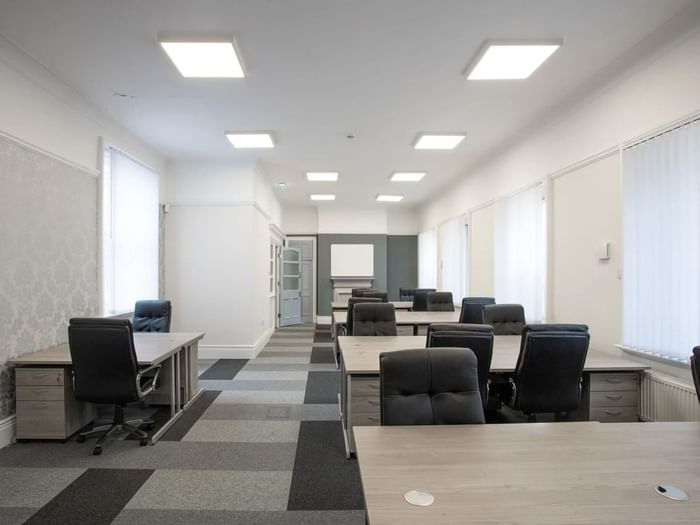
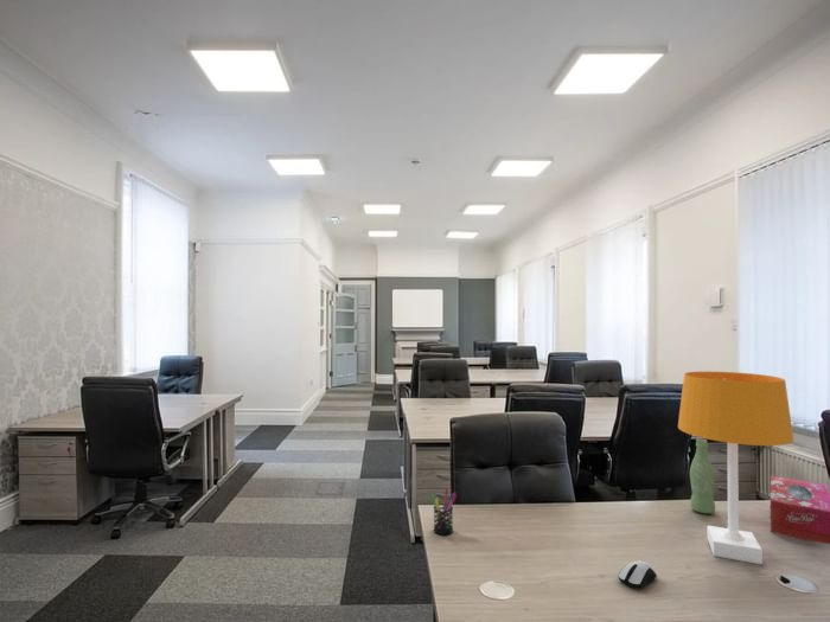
+ pen holder [428,486,458,536]
+ desk lamp [677,371,794,565]
+ computer mouse [618,559,658,590]
+ tissue box [770,475,830,545]
+ bottle [689,437,716,514]
